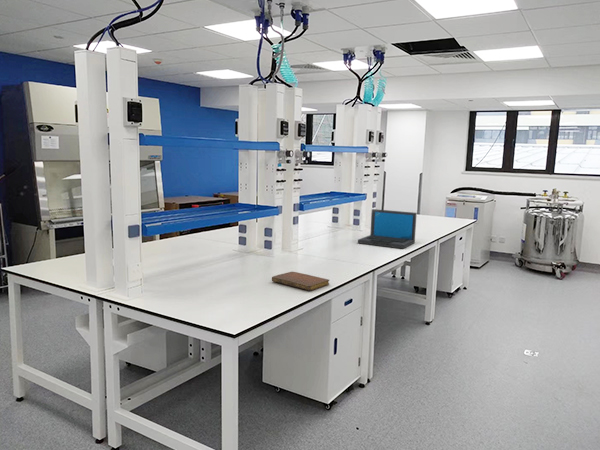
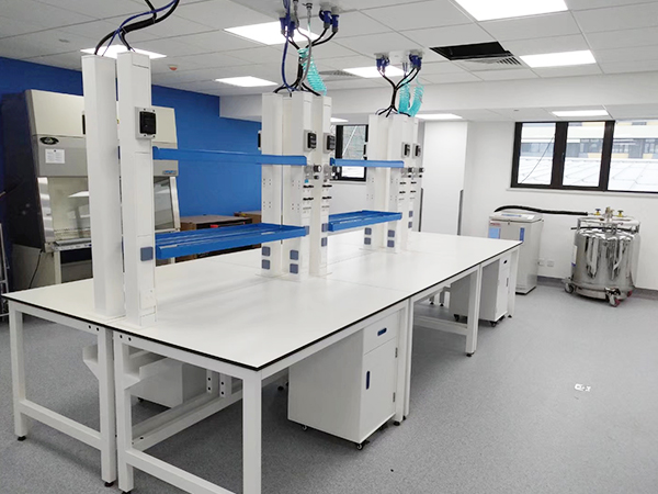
- notebook [271,271,330,292]
- laptop [357,208,418,250]
